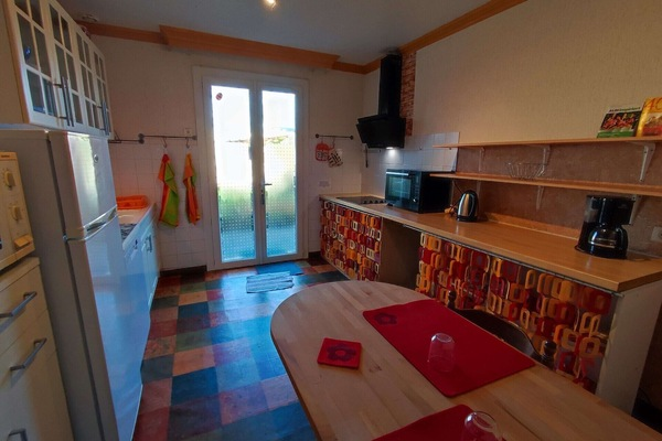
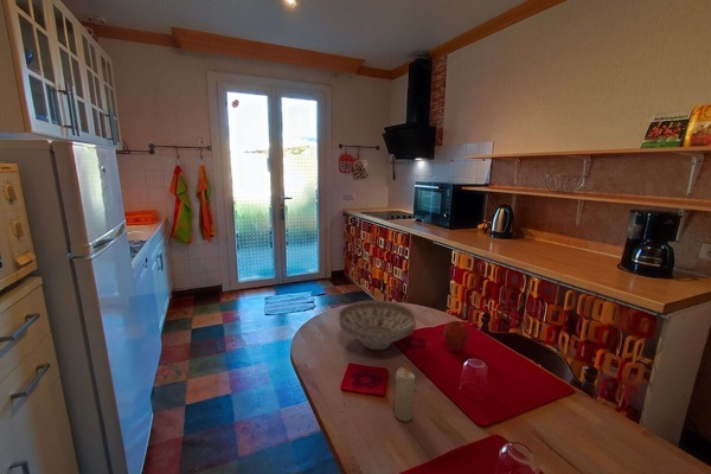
+ apple [442,320,469,353]
+ decorative bowl [338,300,417,351]
+ candle [393,361,417,423]
